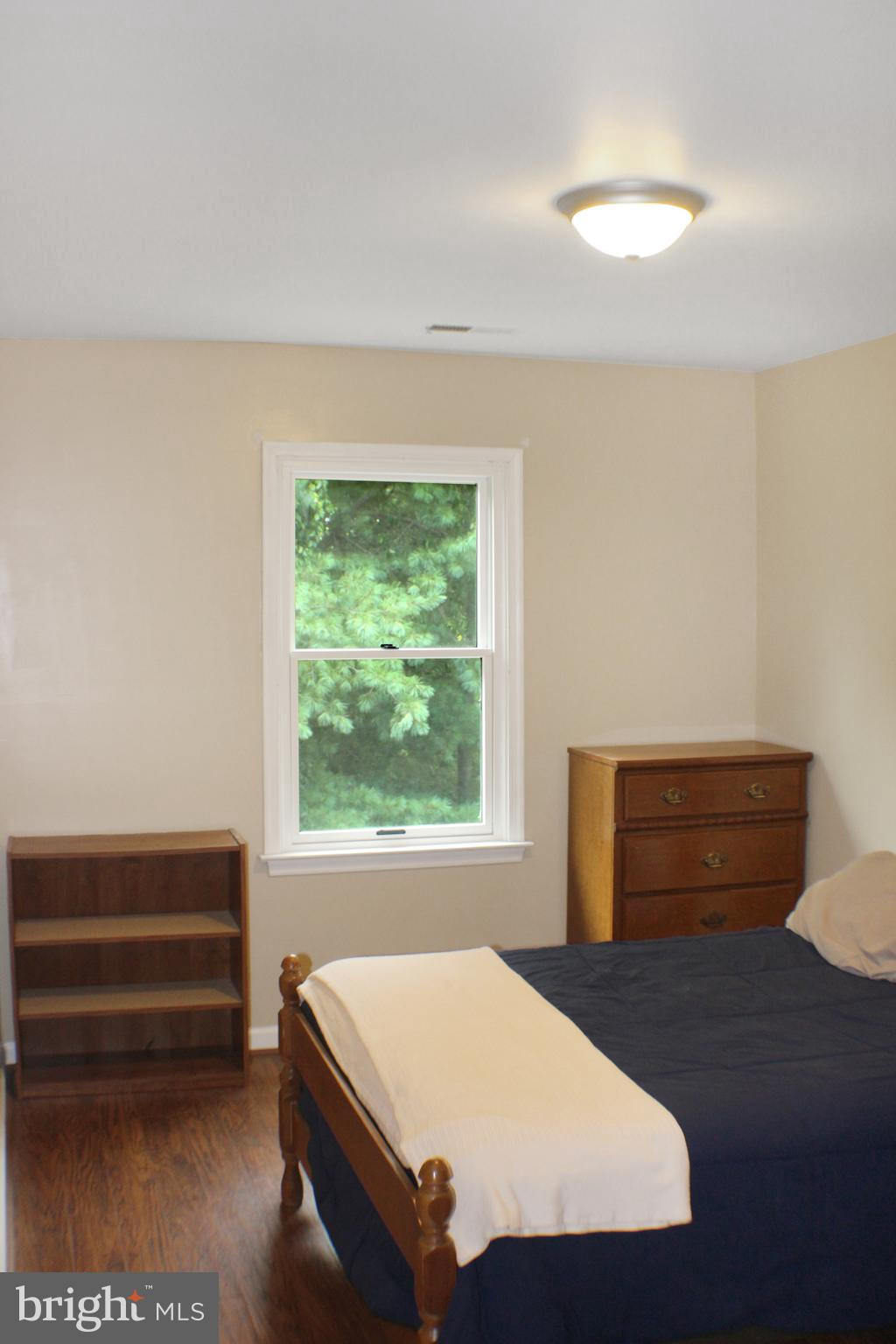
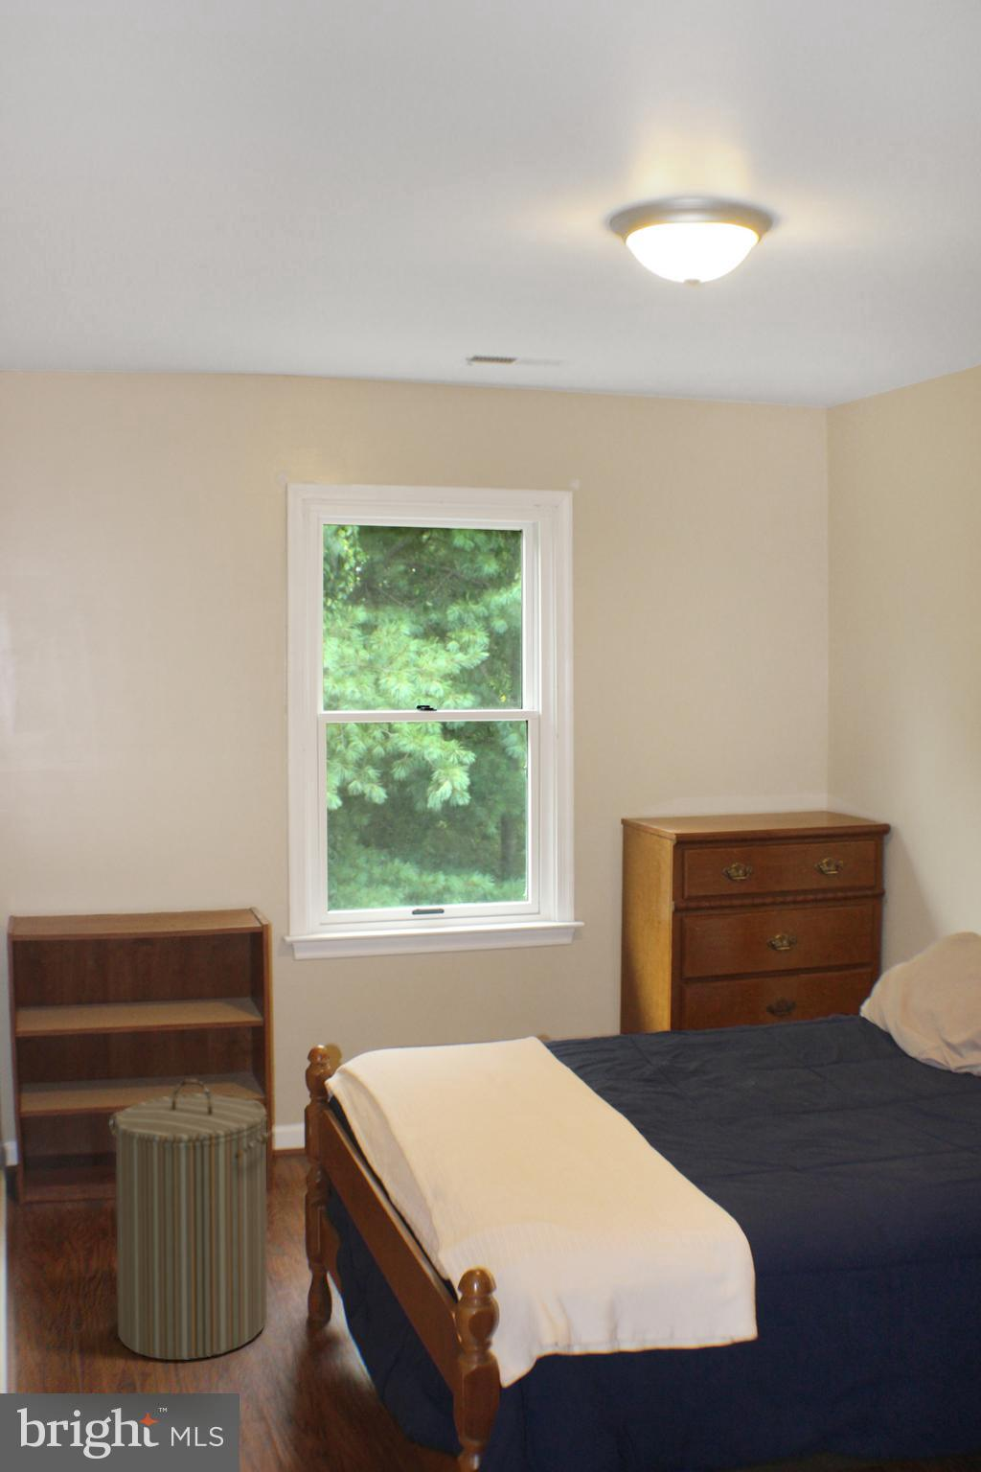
+ laundry hamper [108,1078,274,1361]
